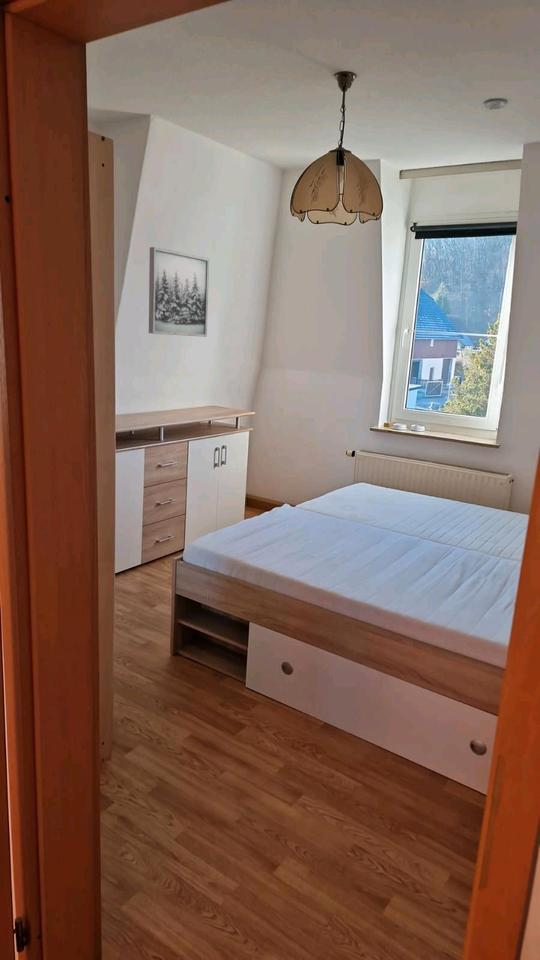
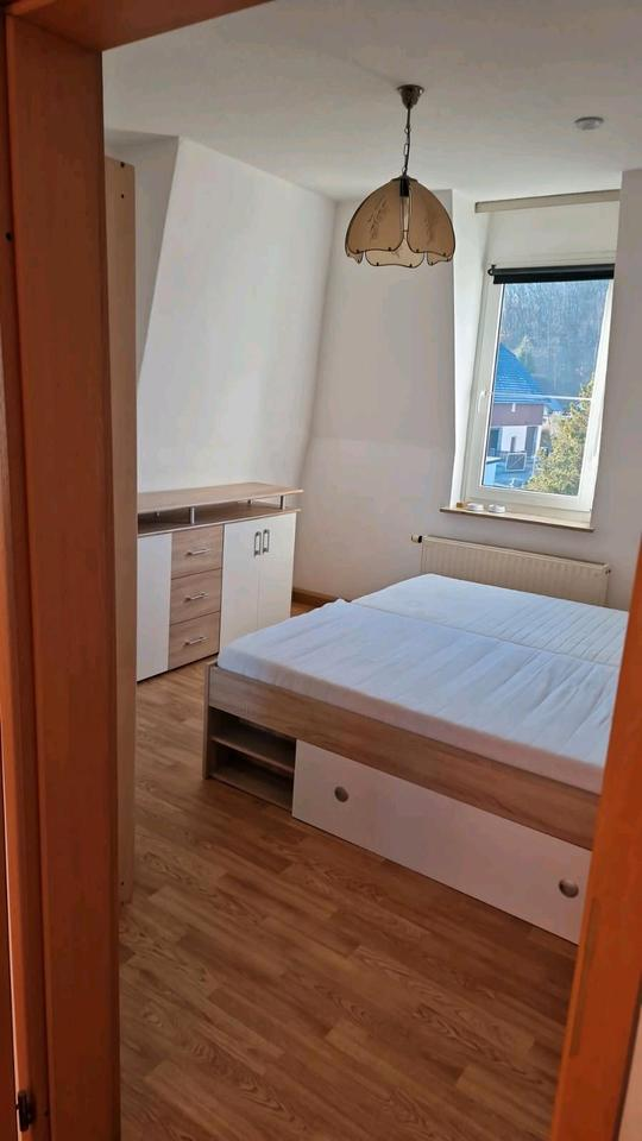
- wall art [148,246,210,338]
